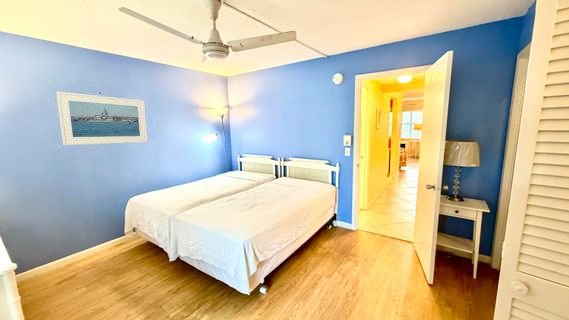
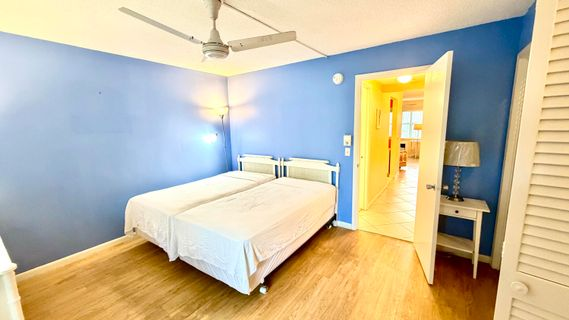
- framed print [55,90,148,146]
